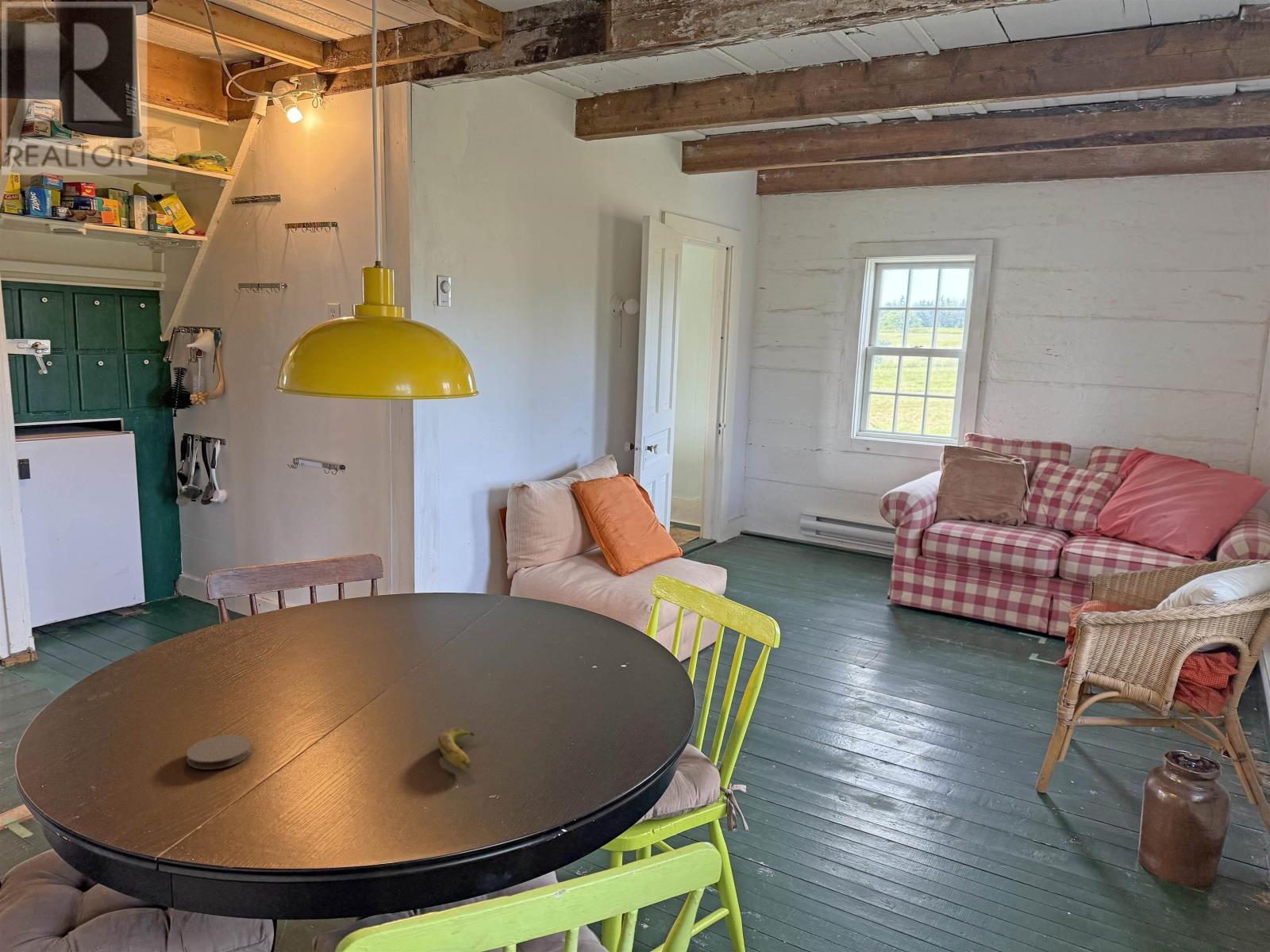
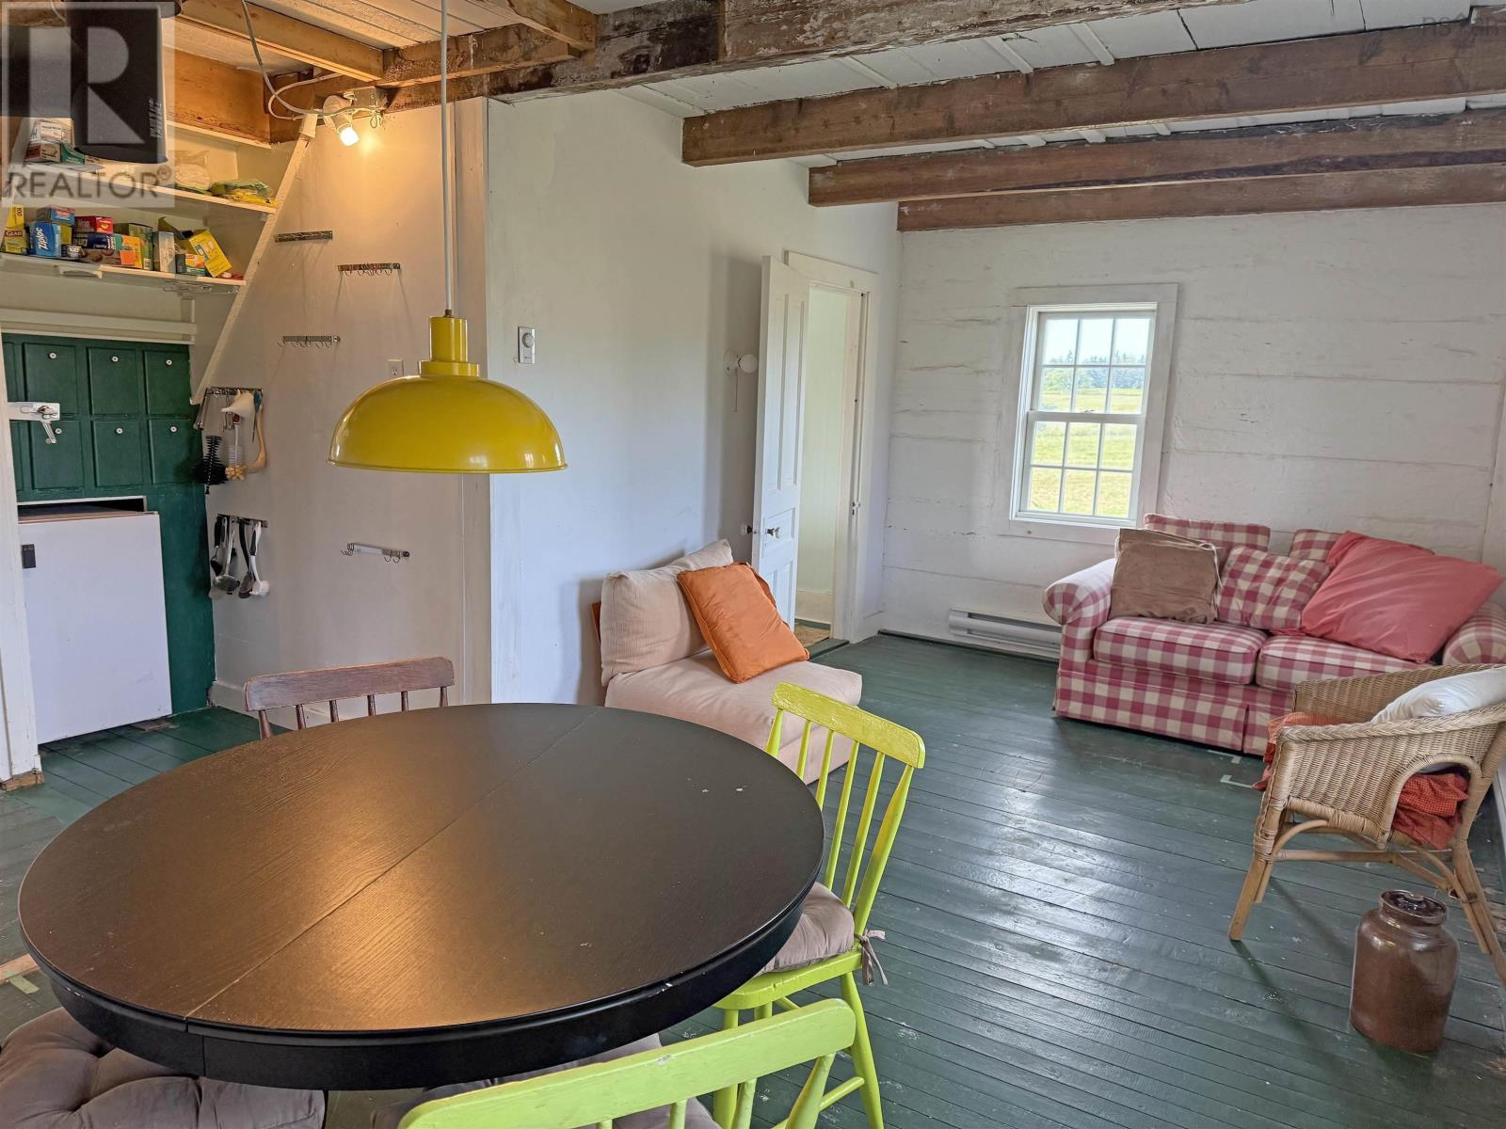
- coaster [186,734,252,770]
- banana [437,727,475,769]
